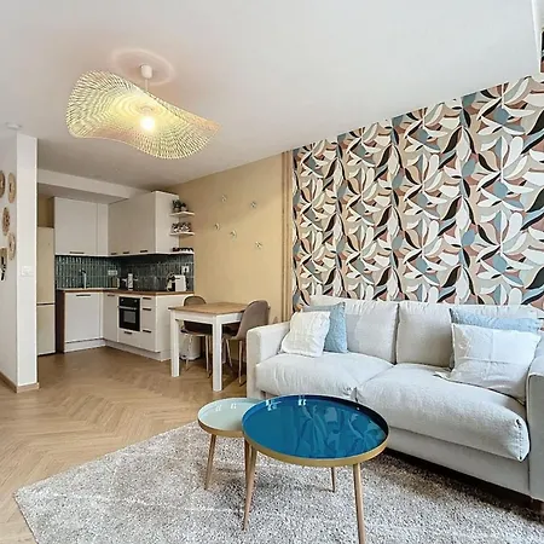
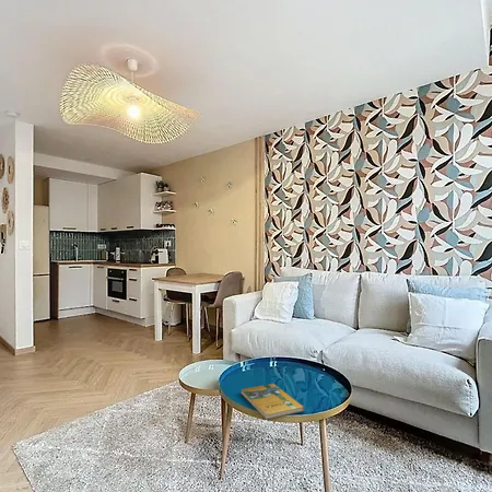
+ booklet [239,383,305,421]
